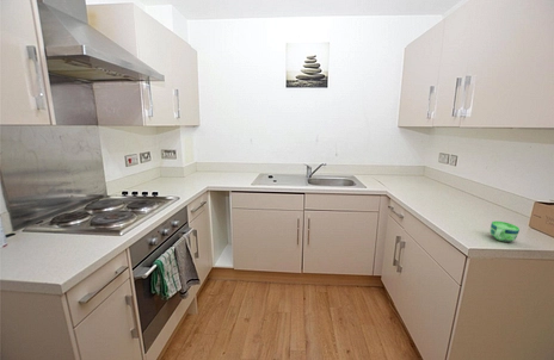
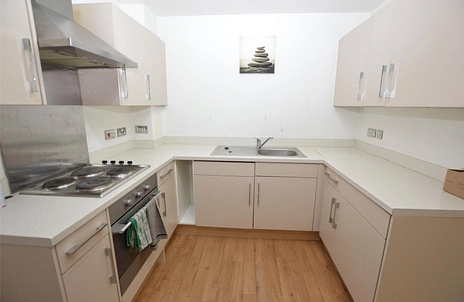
- cup [488,221,521,243]
